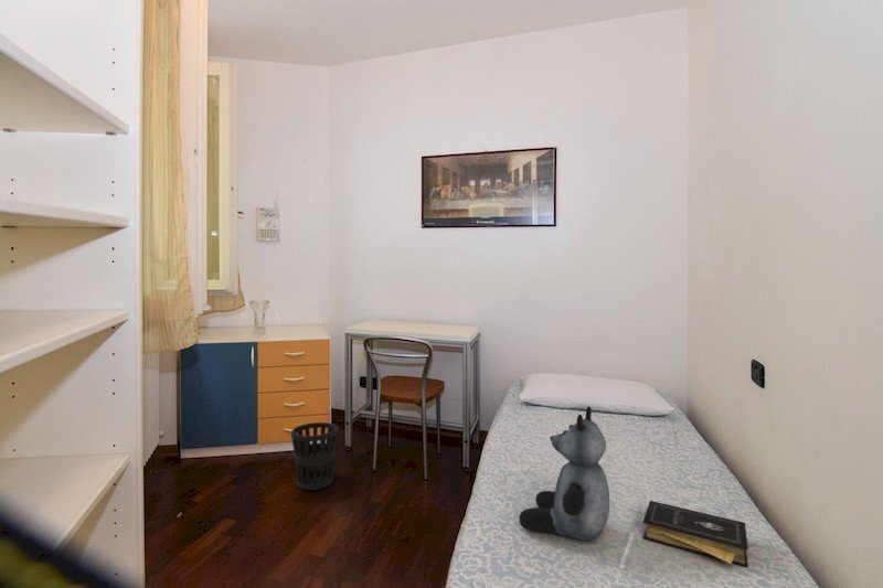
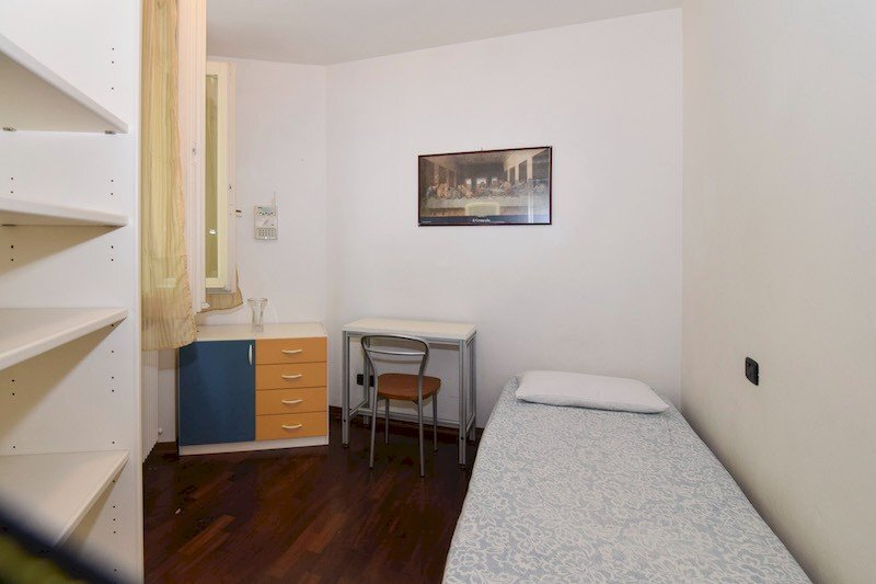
- teddy bear [518,405,610,541]
- book [642,500,749,568]
- wastebasket [290,421,339,491]
